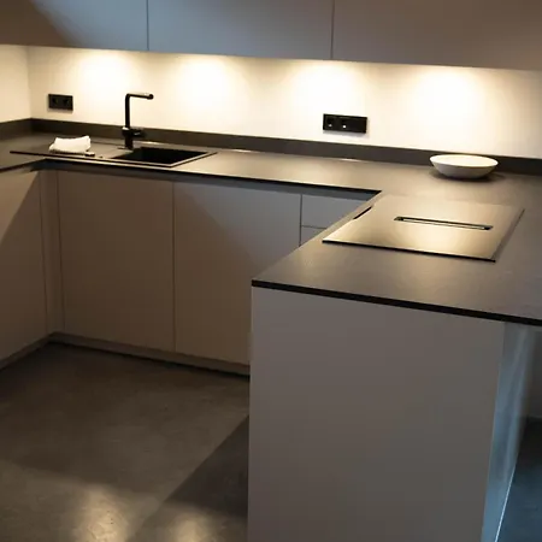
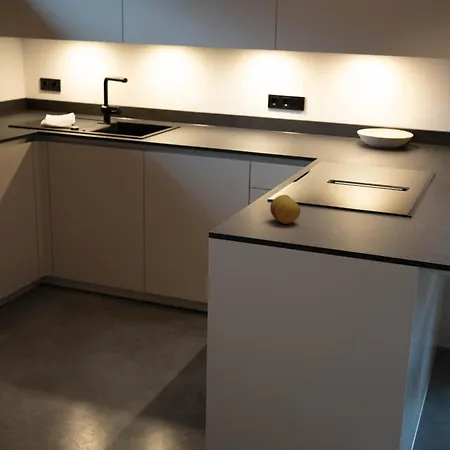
+ fruit [269,194,301,225]
